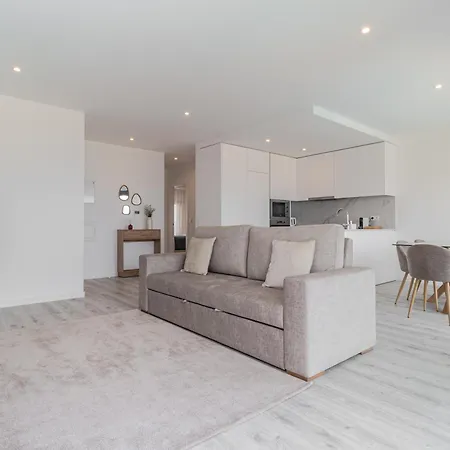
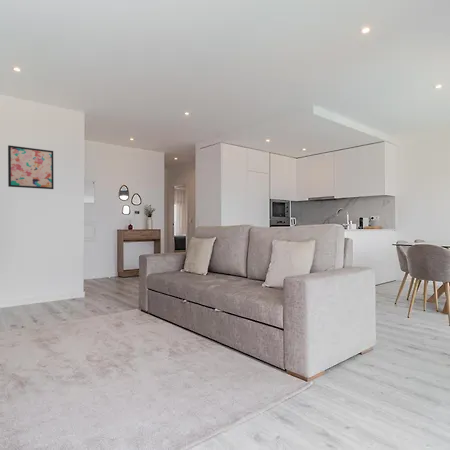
+ wall art [7,144,55,190]
